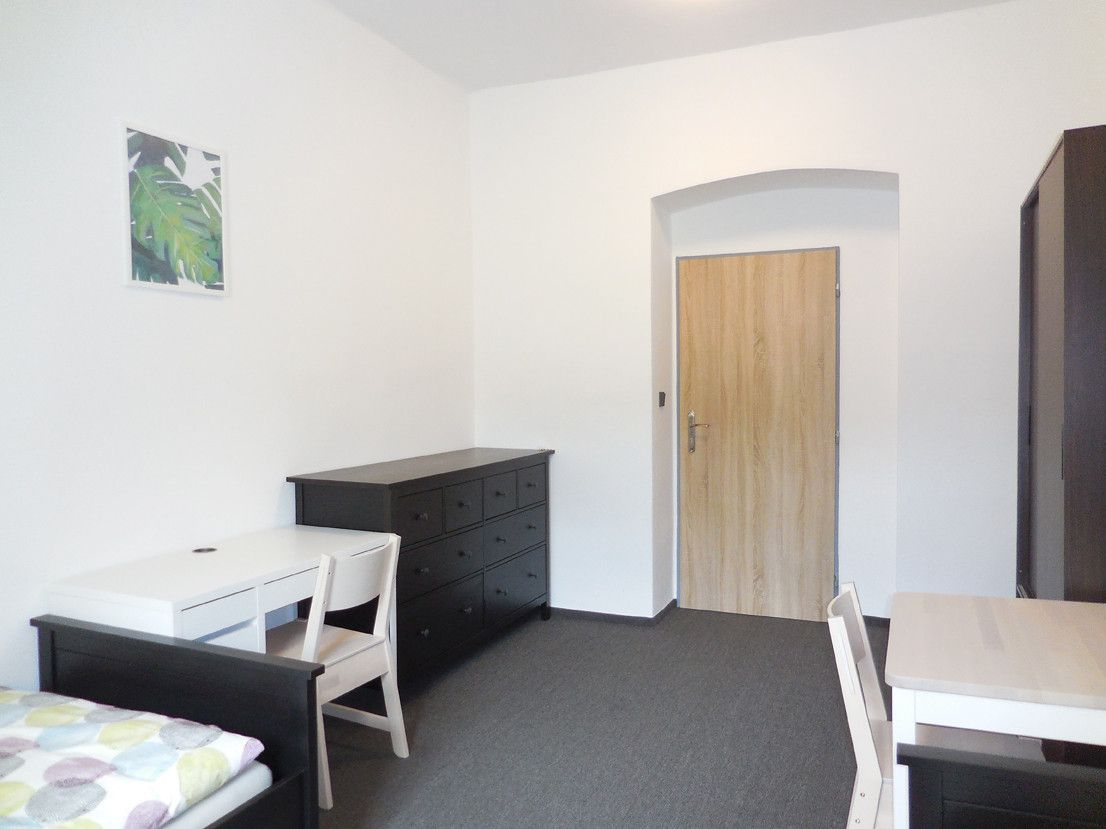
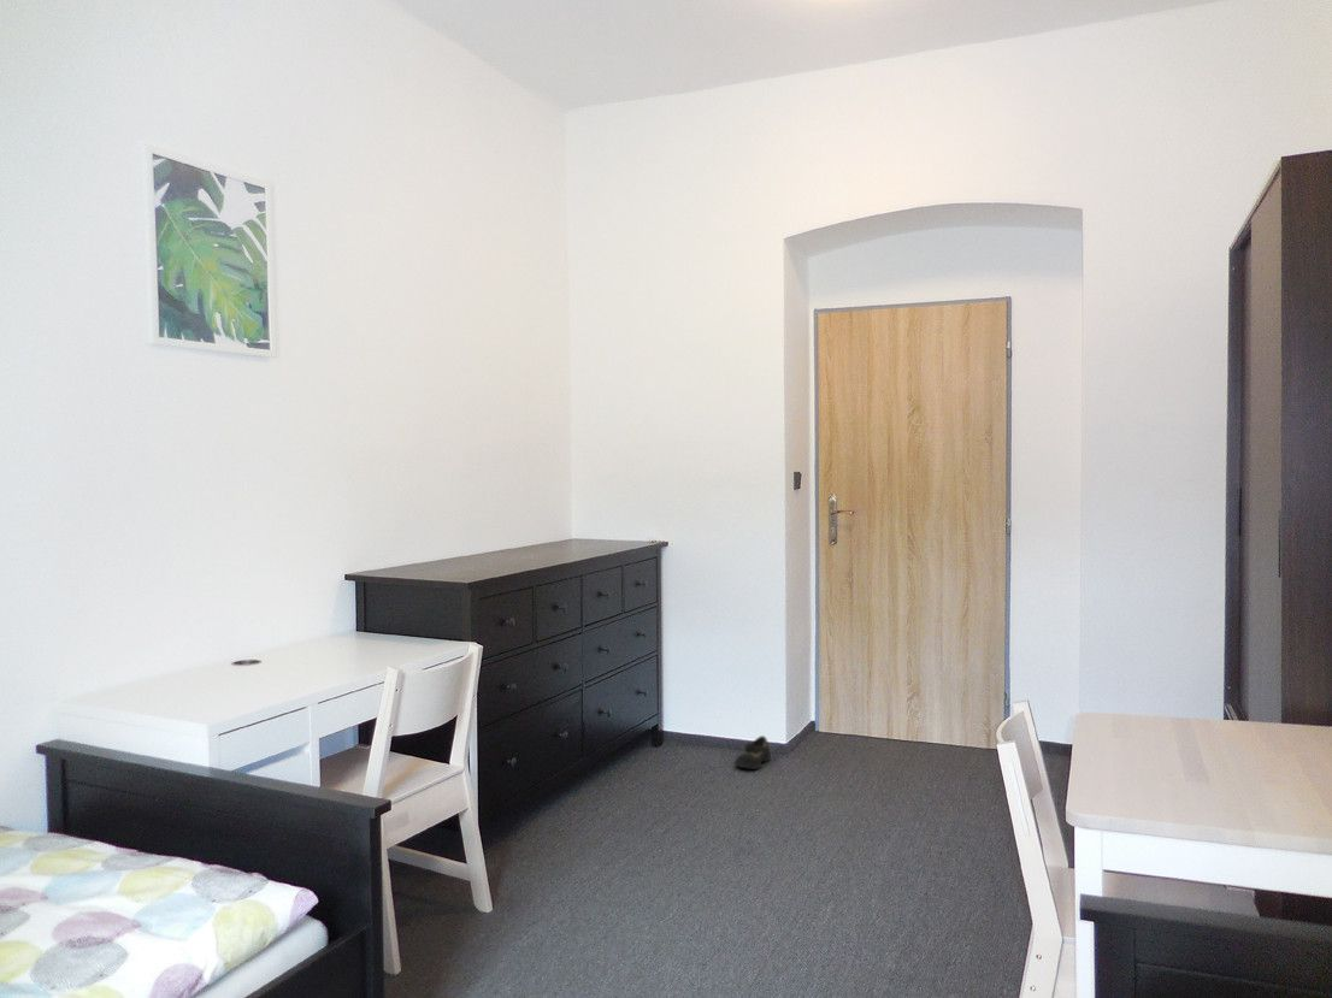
+ shoe [733,734,772,770]
